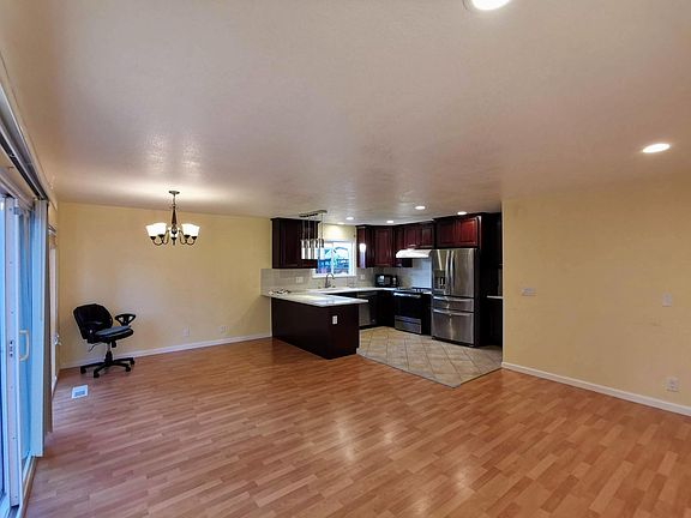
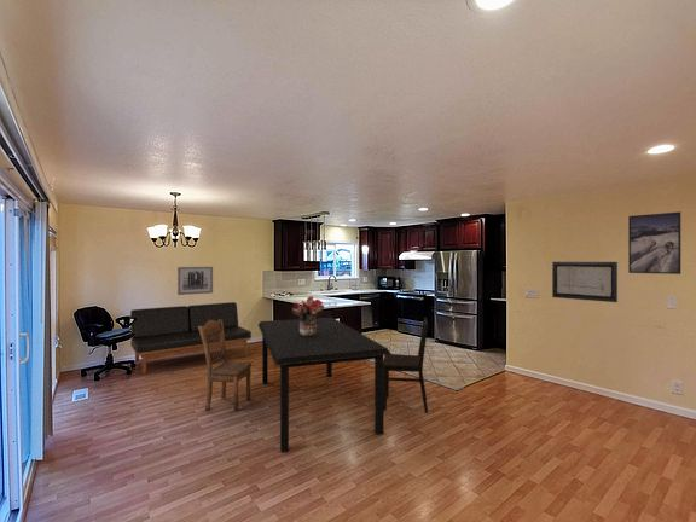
+ wall art [551,261,619,303]
+ sofa [129,301,253,376]
+ dining table [257,317,393,454]
+ wall art [176,266,214,296]
+ bouquet [291,295,325,337]
+ dining chair [383,317,429,413]
+ dining chair [198,319,253,413]
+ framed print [627,211,682,276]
